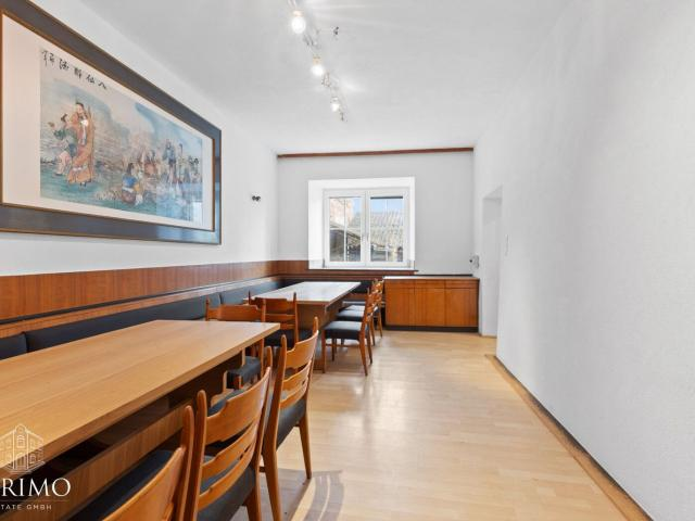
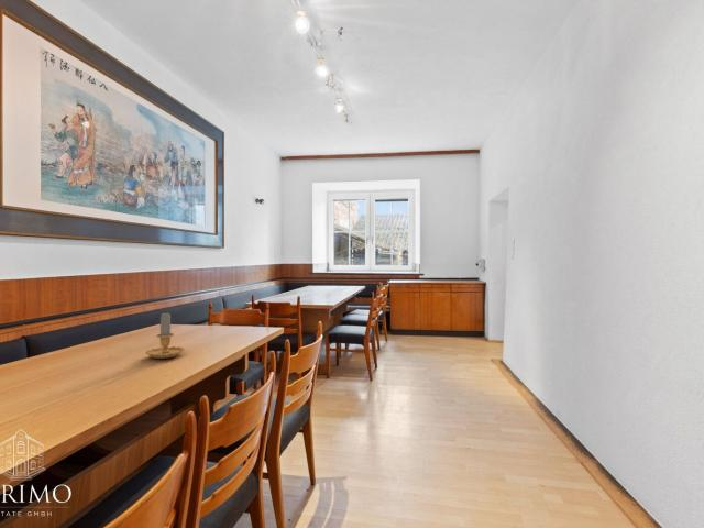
+ candle [144,311,186,360]
